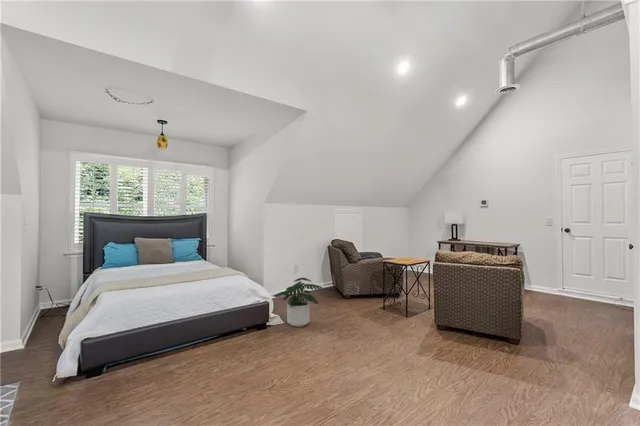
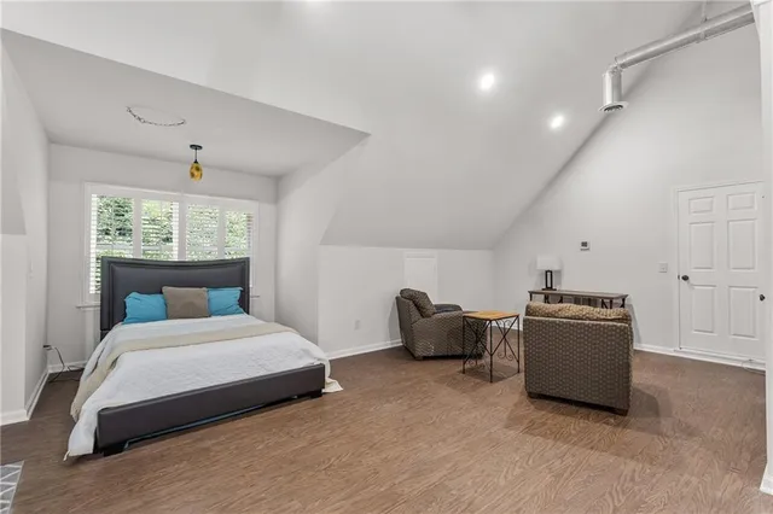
- potted plant [272,277,324,327]
